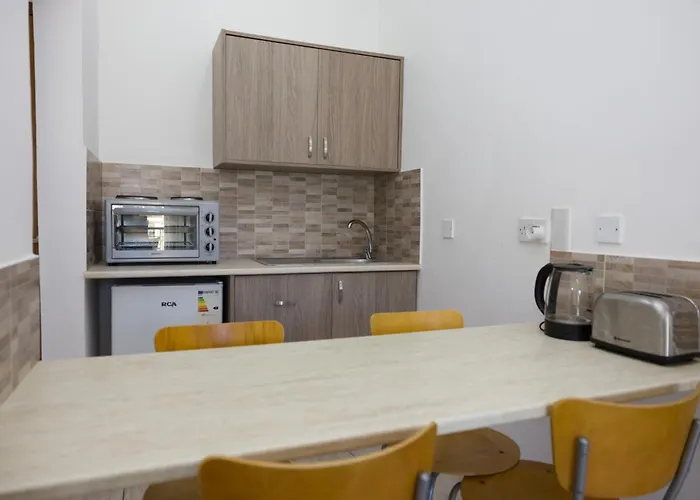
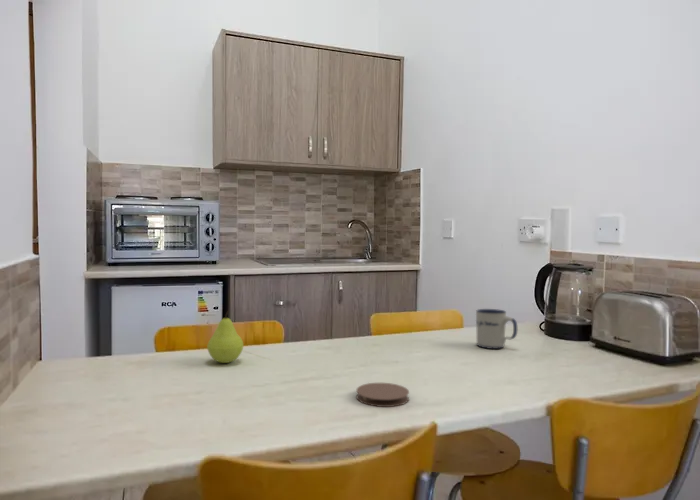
+ fruit [206,310,244,364]
+ coaster [355,382,410,408]
+ mug [475,308,518,350]
